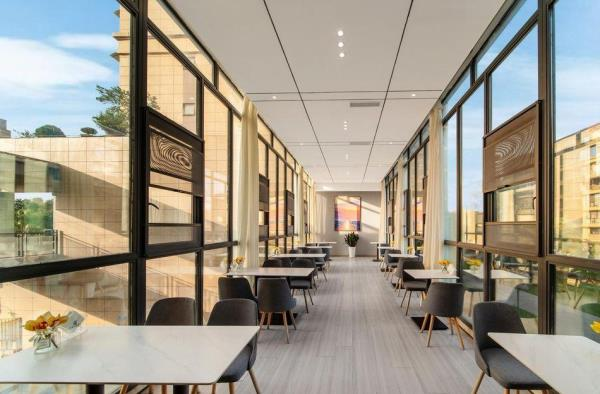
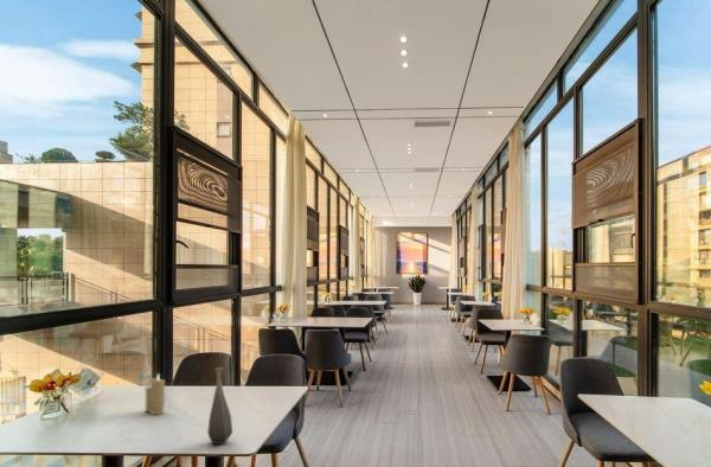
+ candle [145,372,166,416]
+ bottle [206,366,233,446]
